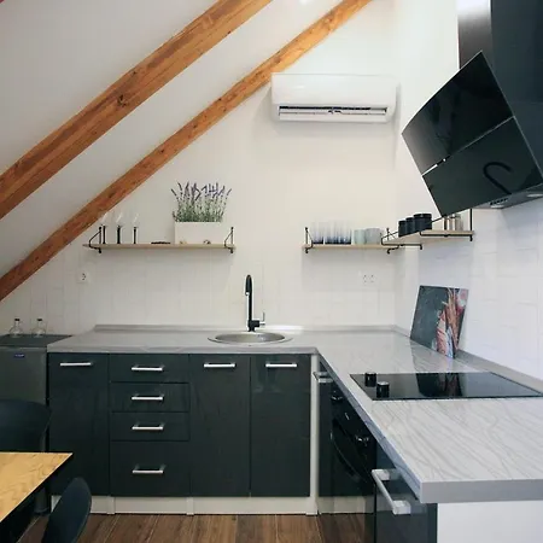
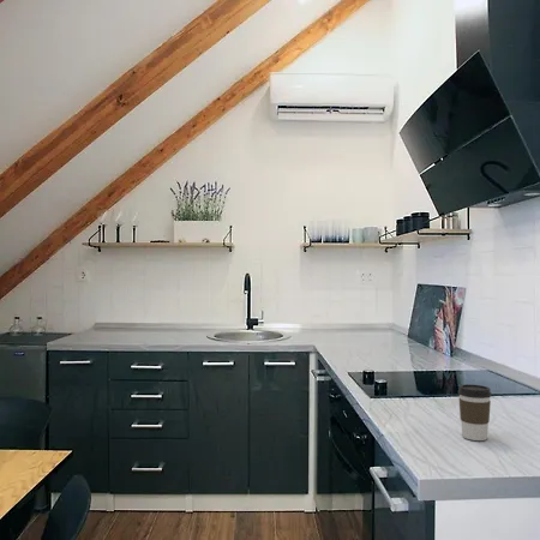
+ coffee cup [457,383,493,442]
